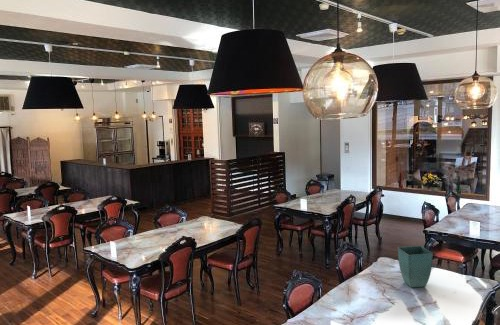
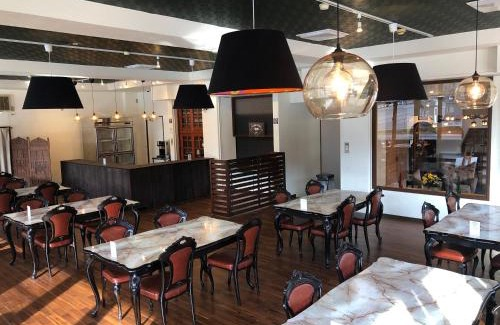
- flower pot [397,245,434,288]
